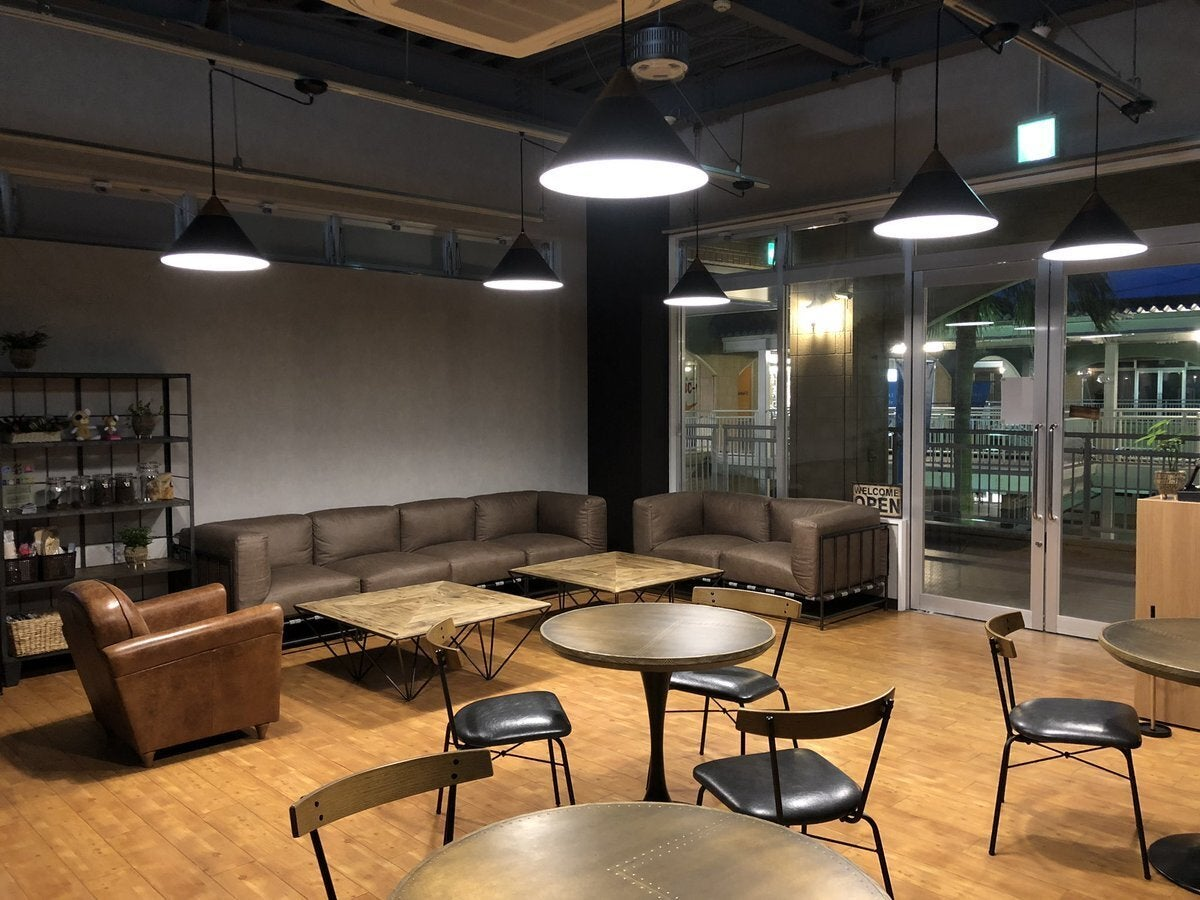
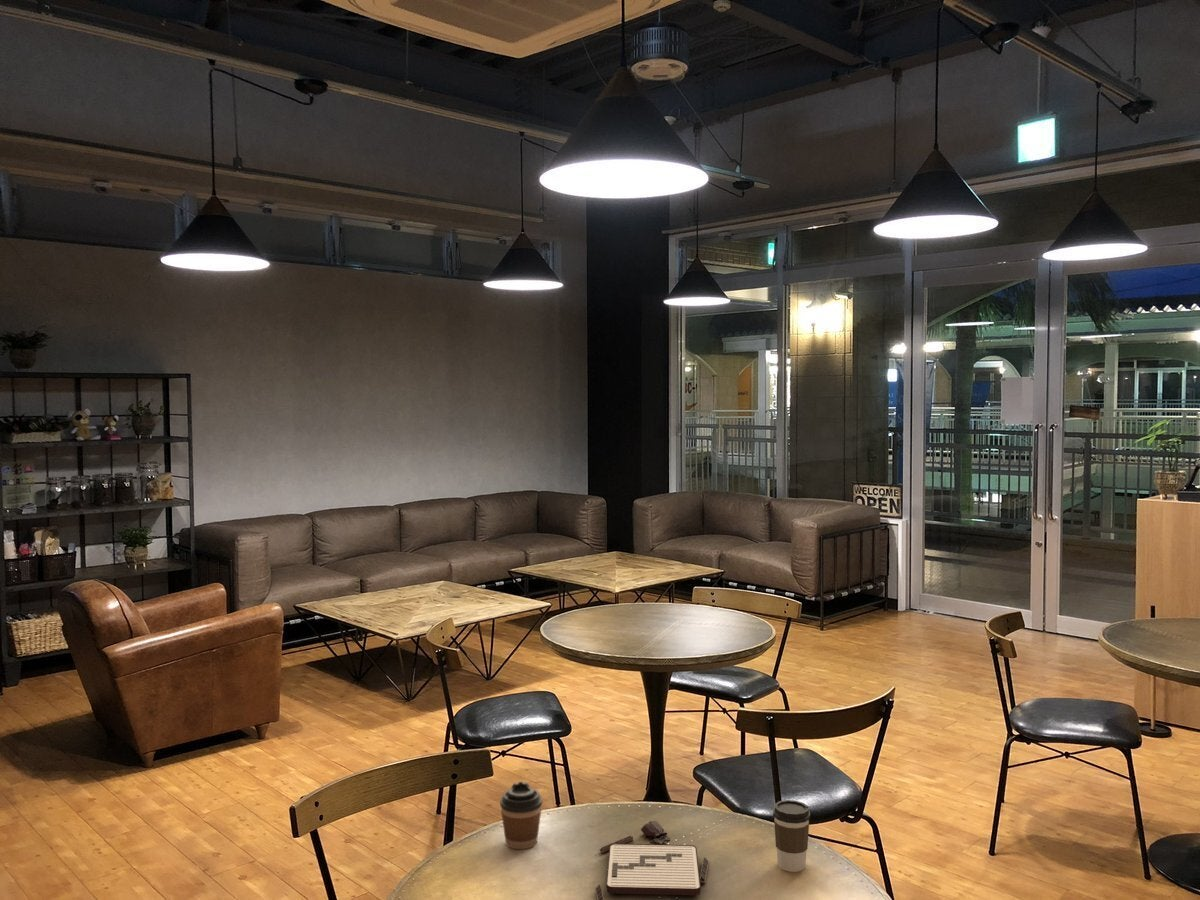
+ coffee cup [772,799,811,873]
+ coffee cup [499,781,543,850]
+ board game [594,820,710,900]
